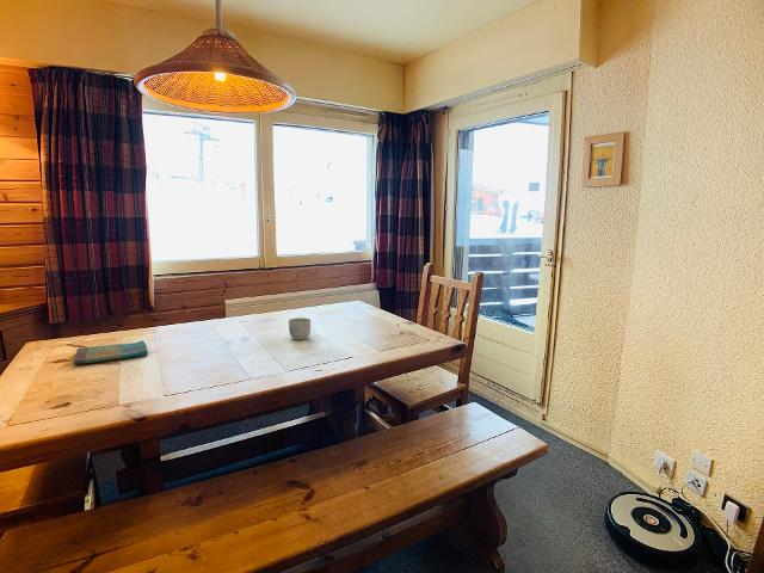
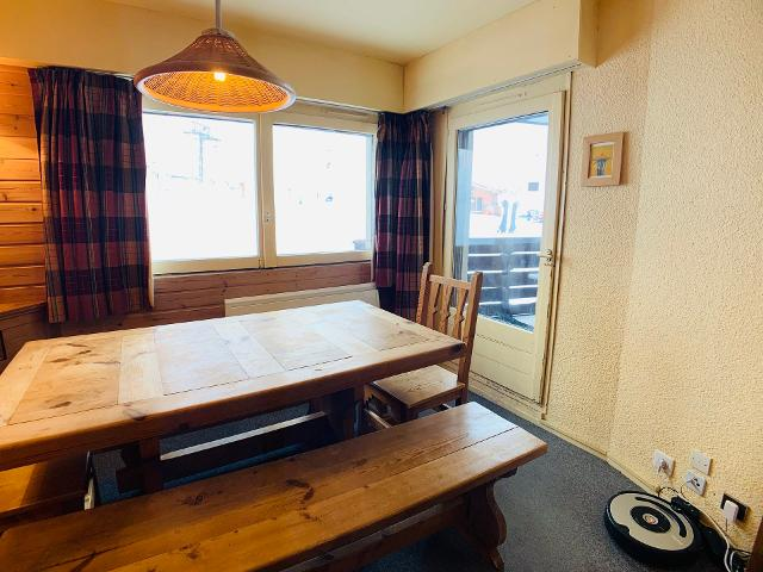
- mug [288,316,312,340]
- dish towel [73,339,149,365]
